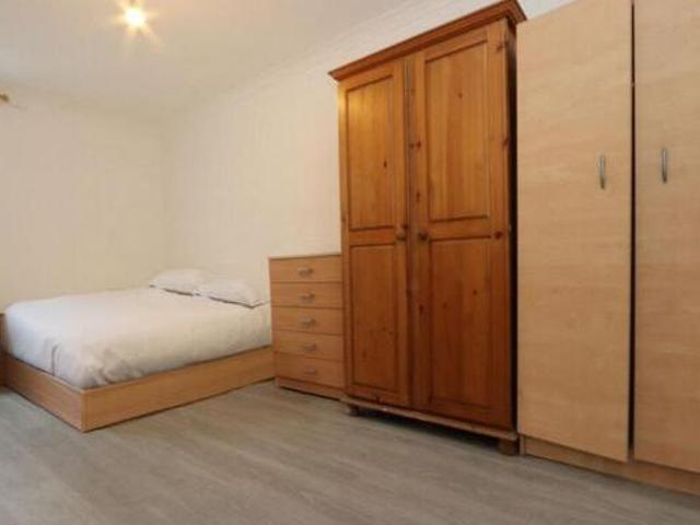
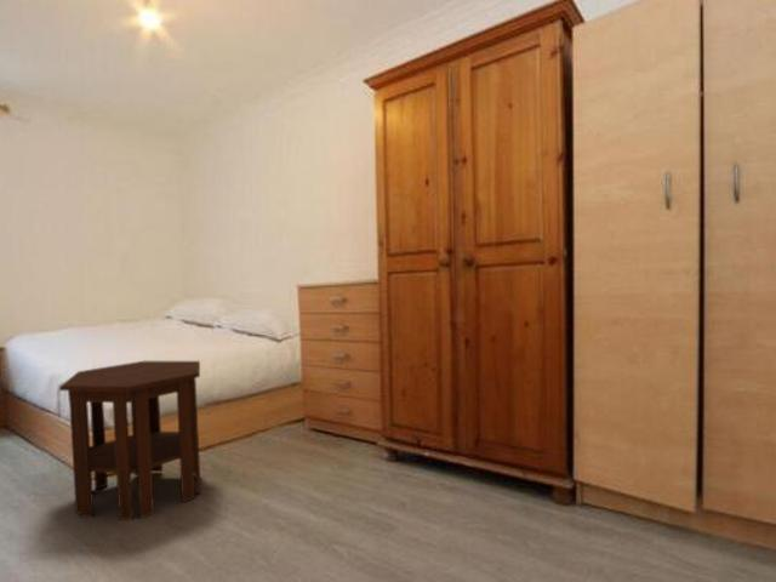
+ side table [58,360,201,521]
